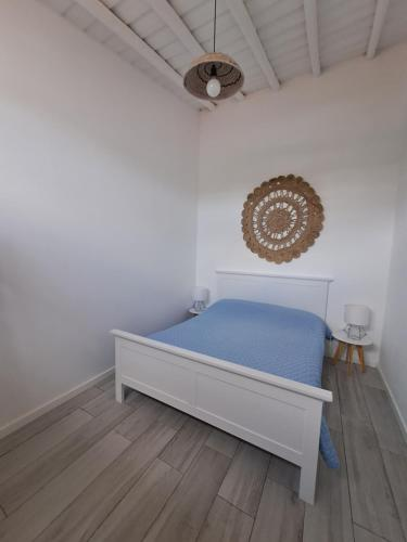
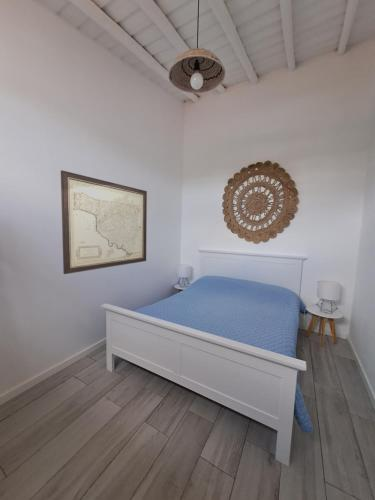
+ wall art [60,169,148,275]
